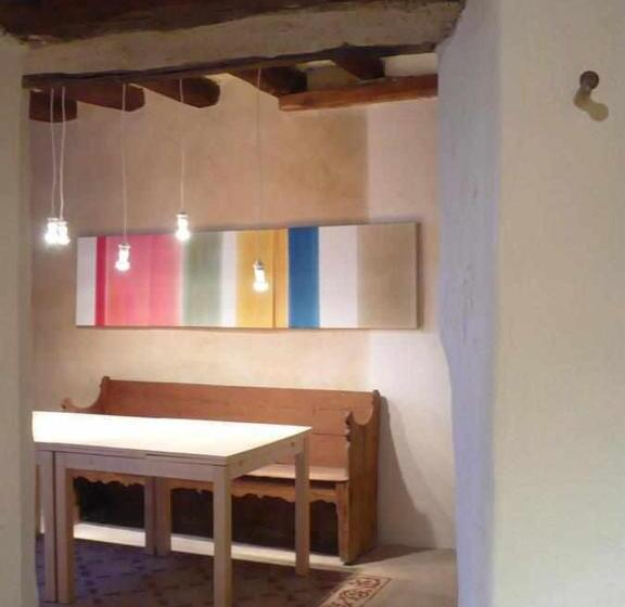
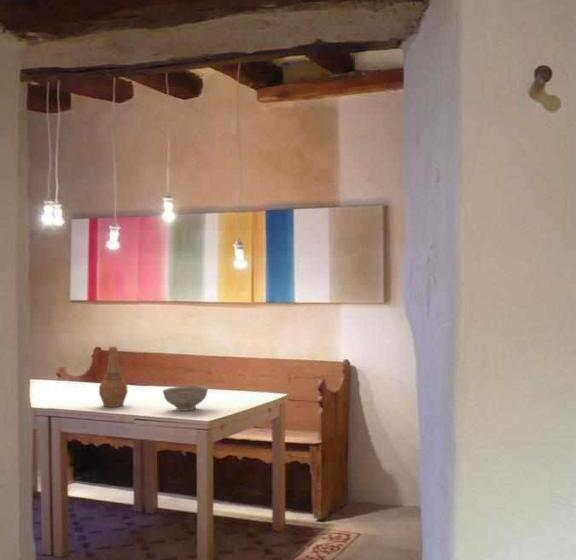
+ decorative bowl [162,385,209,412]
+ vase [98,345,129,408]
